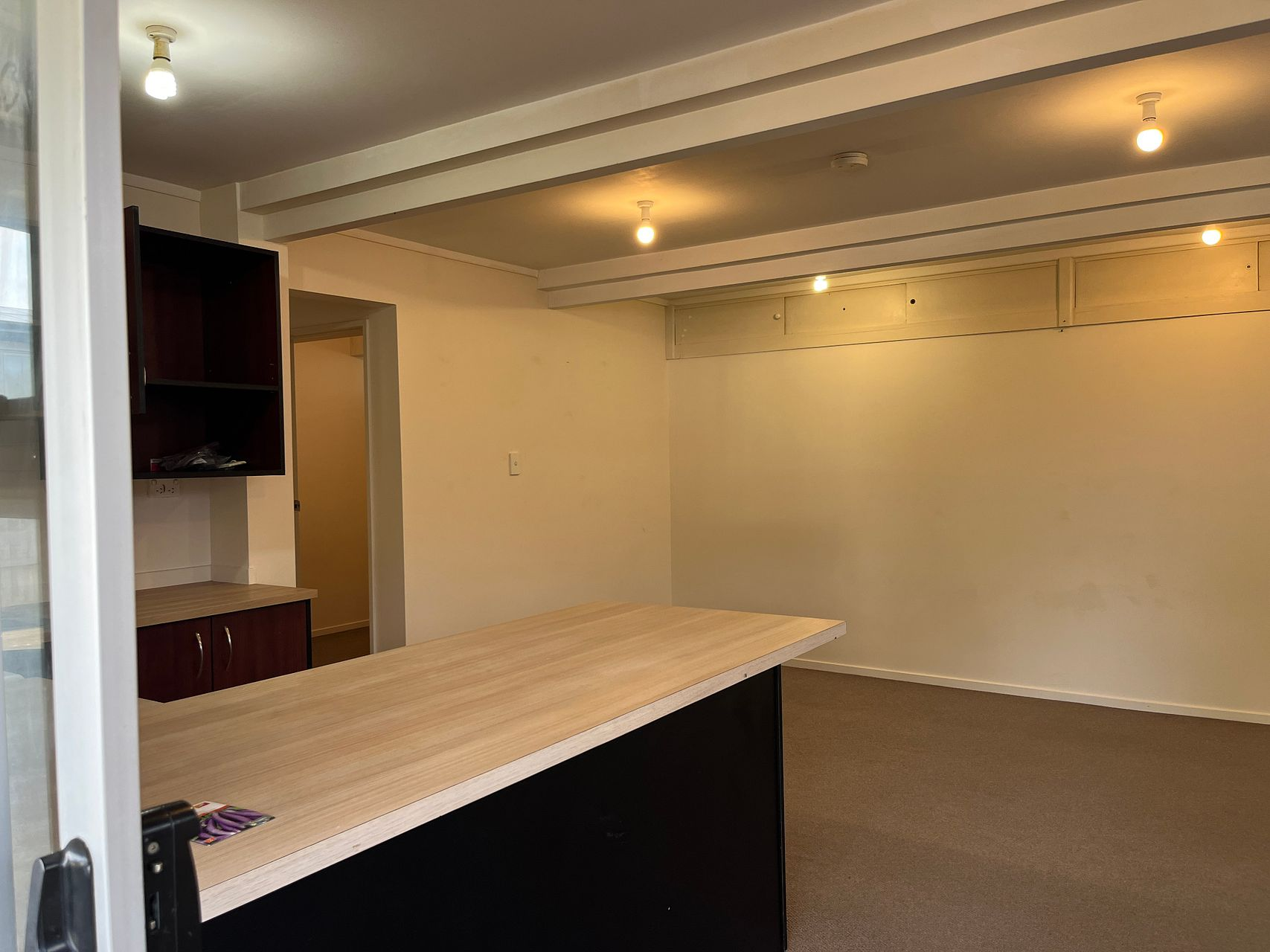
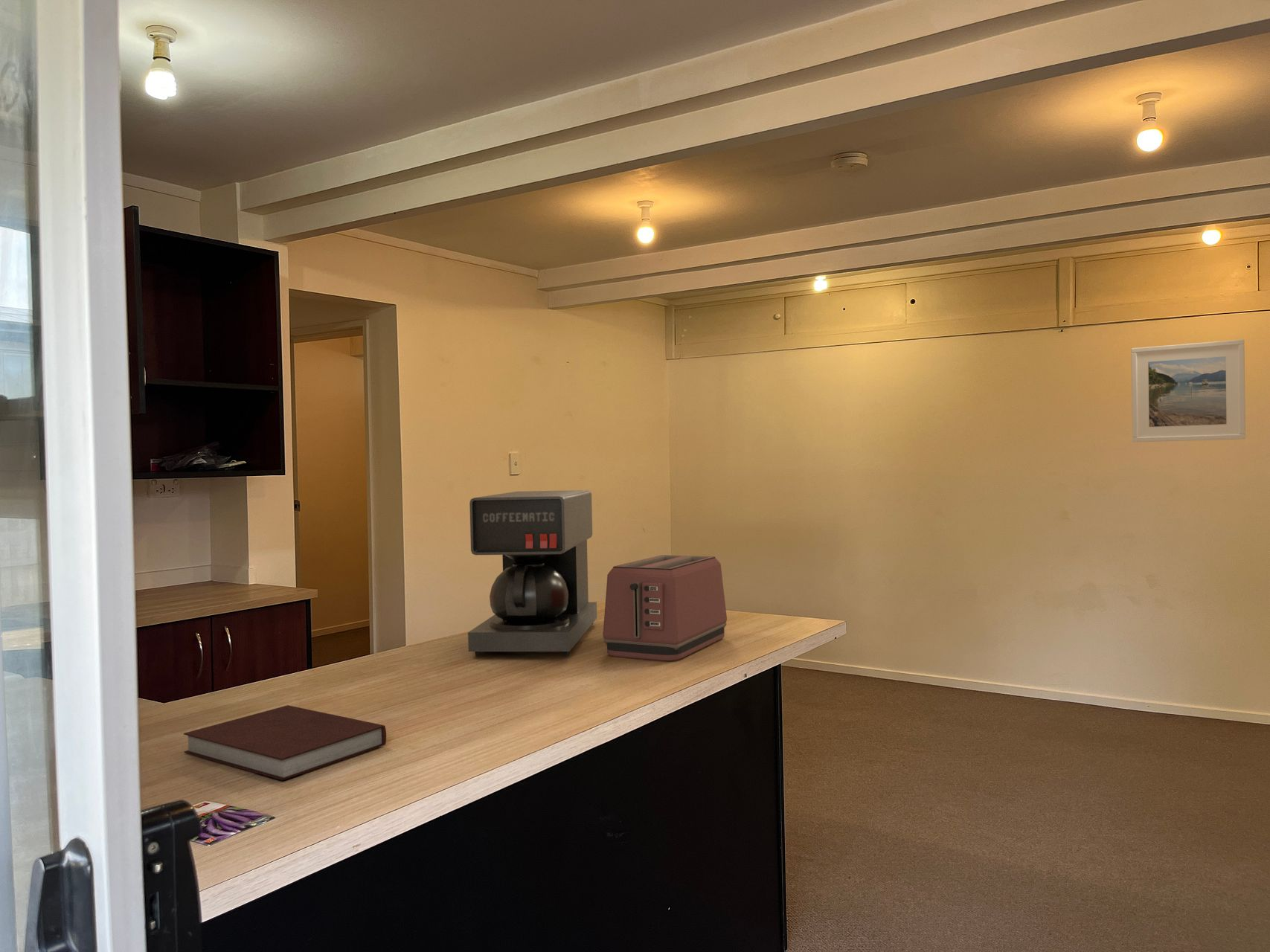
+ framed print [1130,338,1246,443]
+ notebook [183,704,387,781]
+ coffee maker [467,489,597,657]
+ toaster [602,554,728,661]
